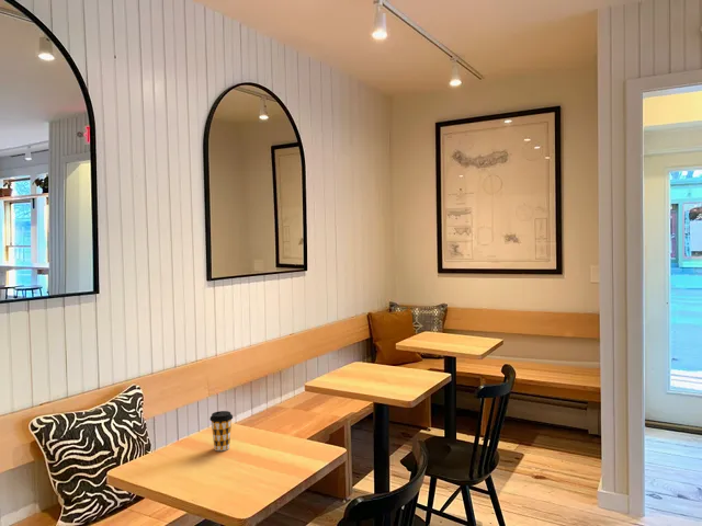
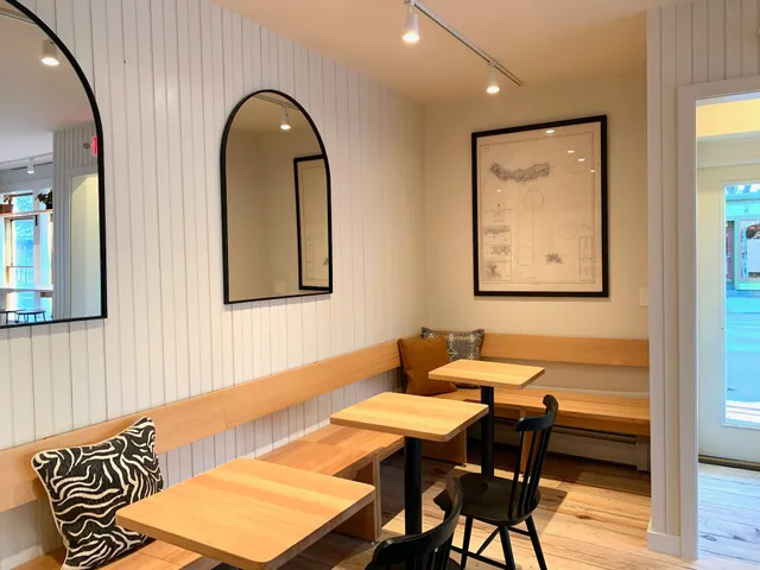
- coffee cup [210,410,234,451]
